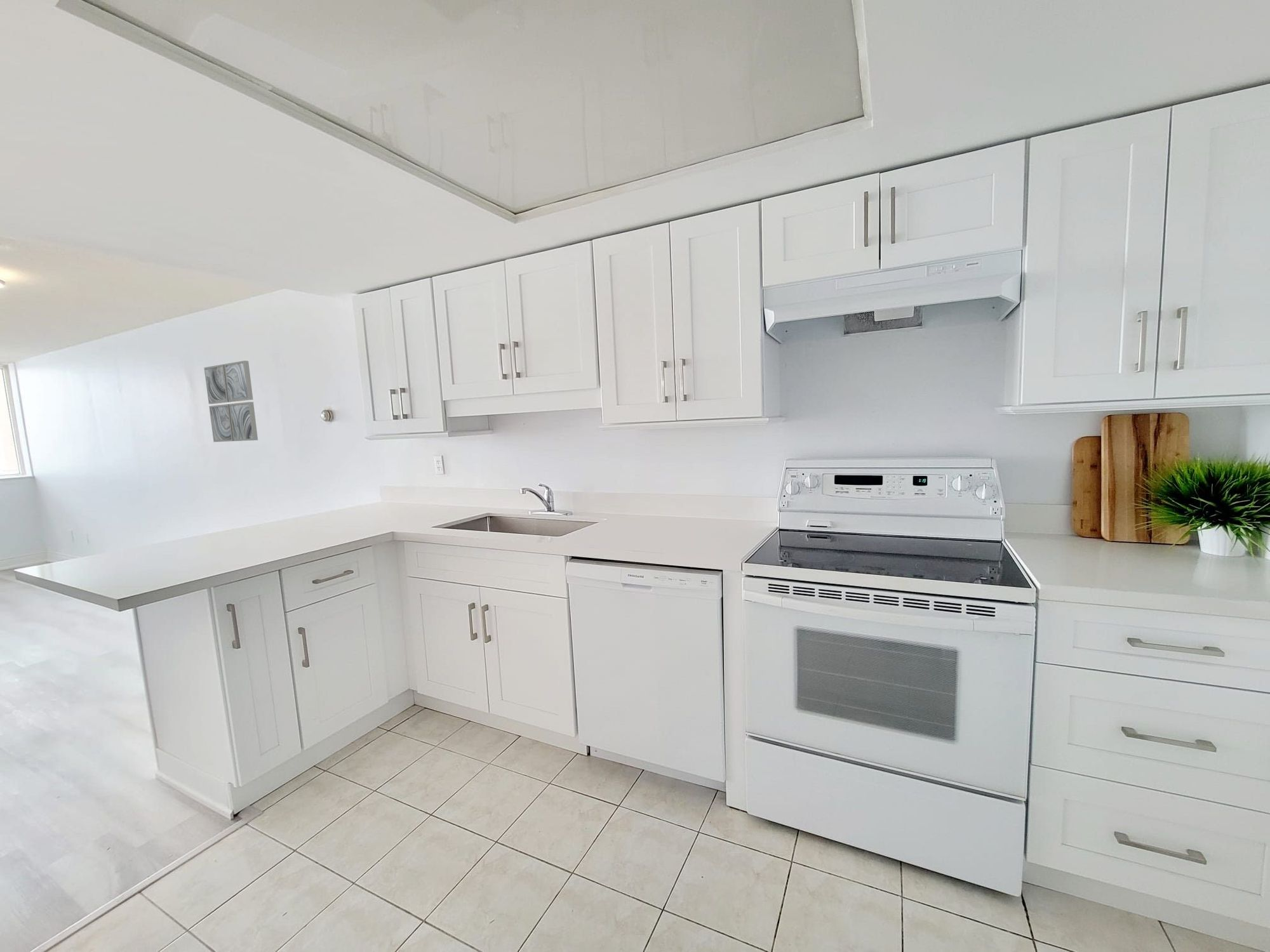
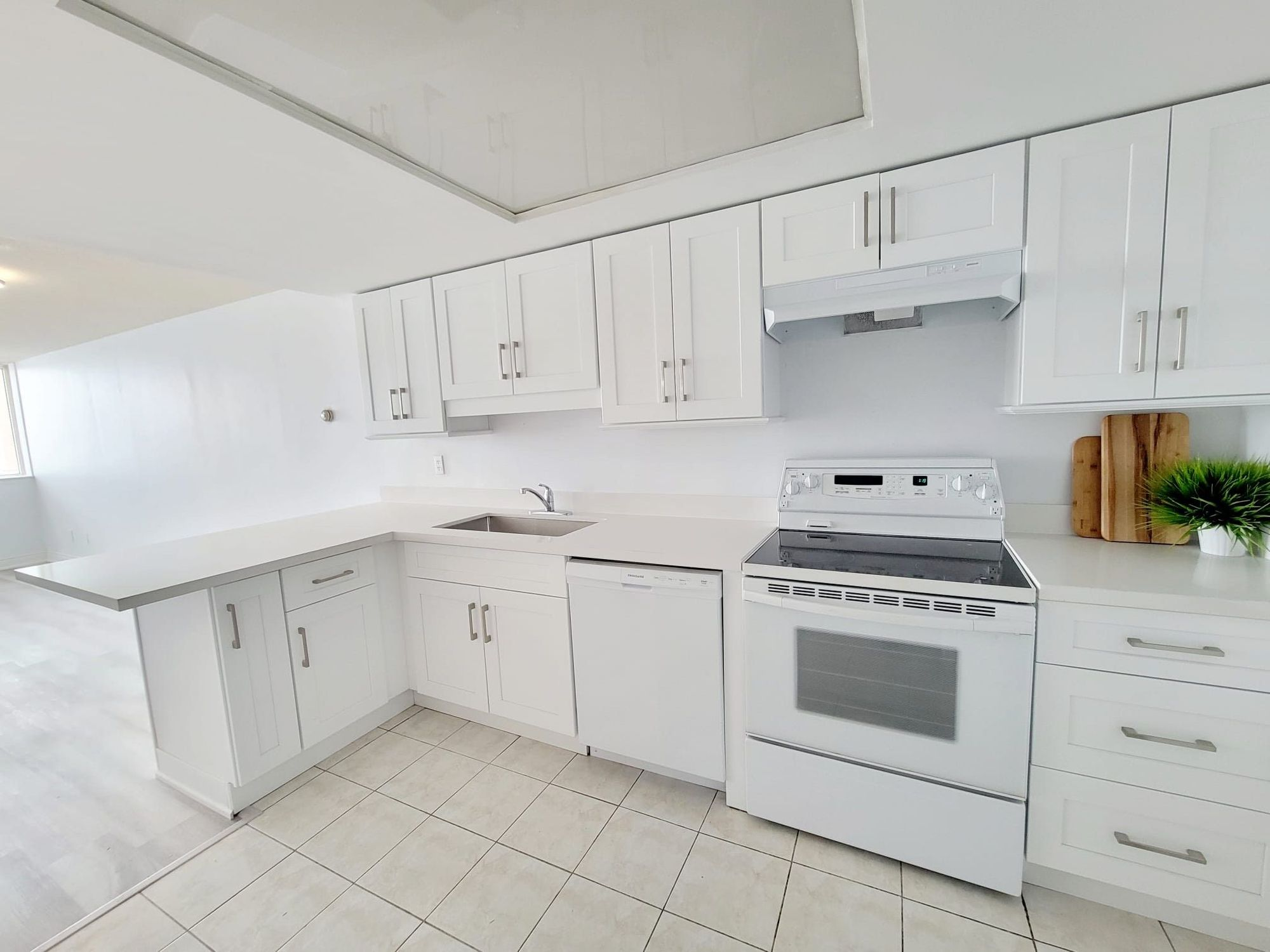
- wall art [203,360,258,442]
